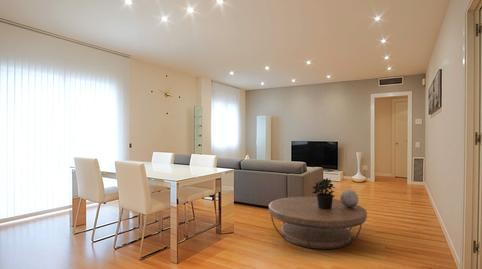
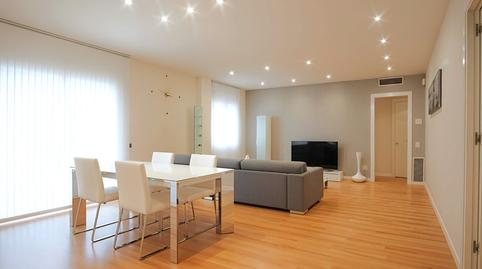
- coffee table [268,196,368,250]
- decorative sphere [339,189,360,207]
- potted plant [312,178,336,209]
